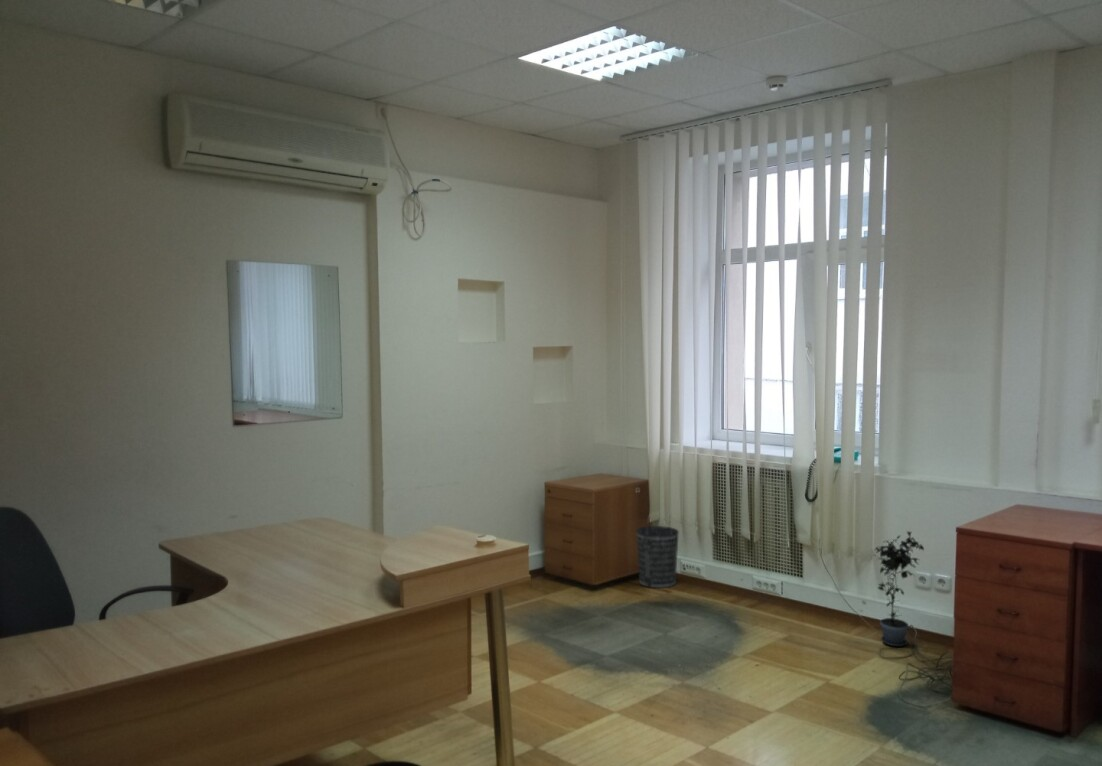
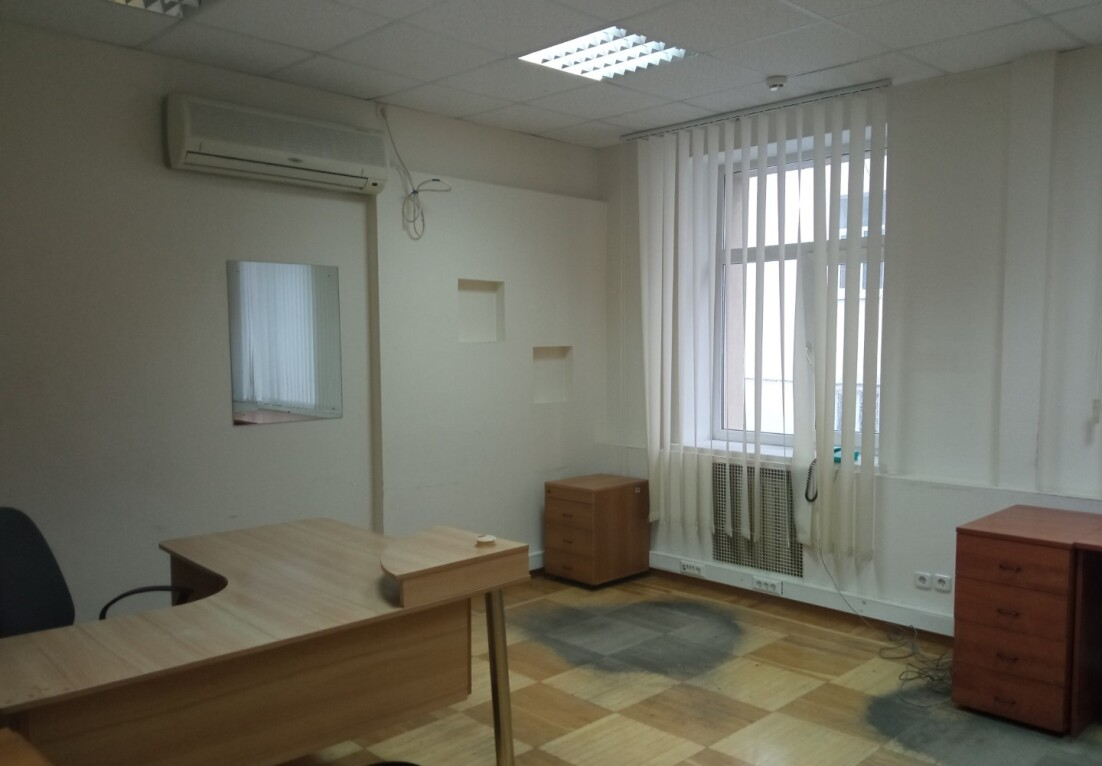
- wastebasket [635,525,680,589]
- potted plant [870,530,925,647]
